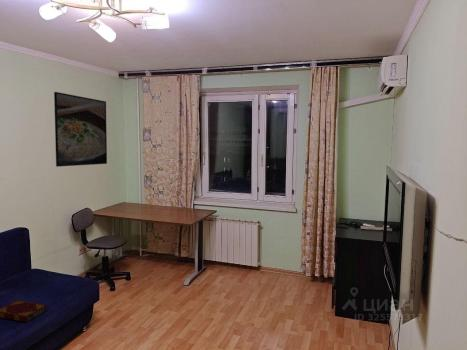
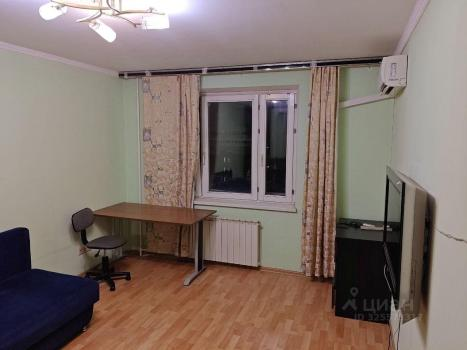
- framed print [53,91,108,168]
- hardback book [0,299,49,323]
